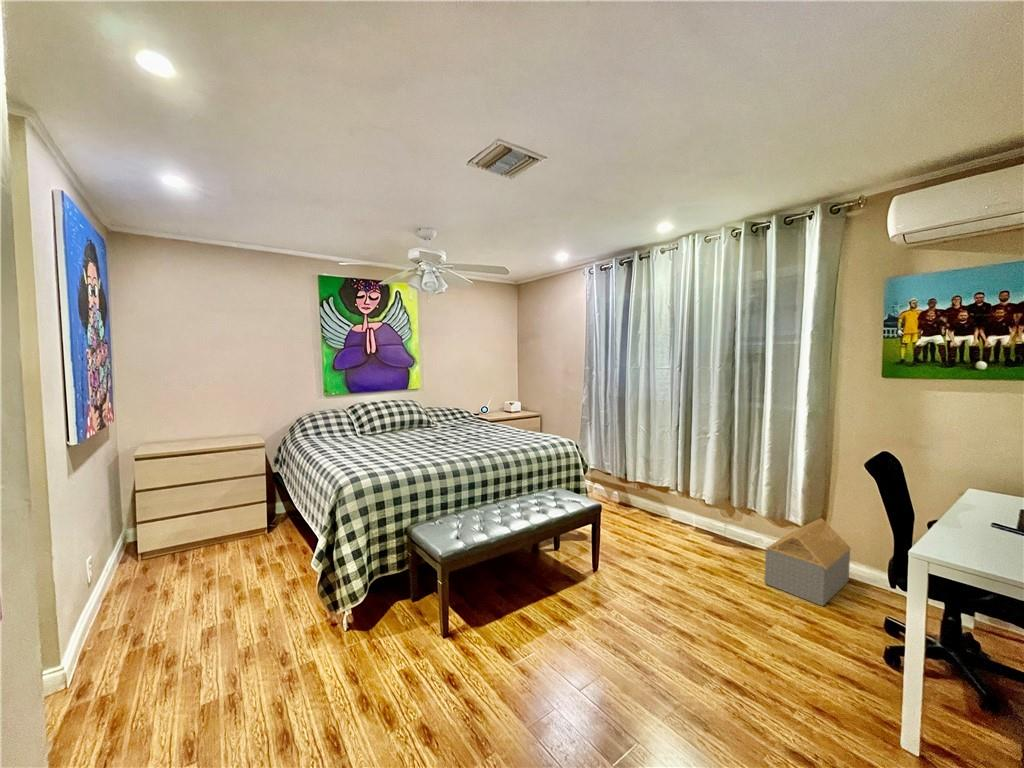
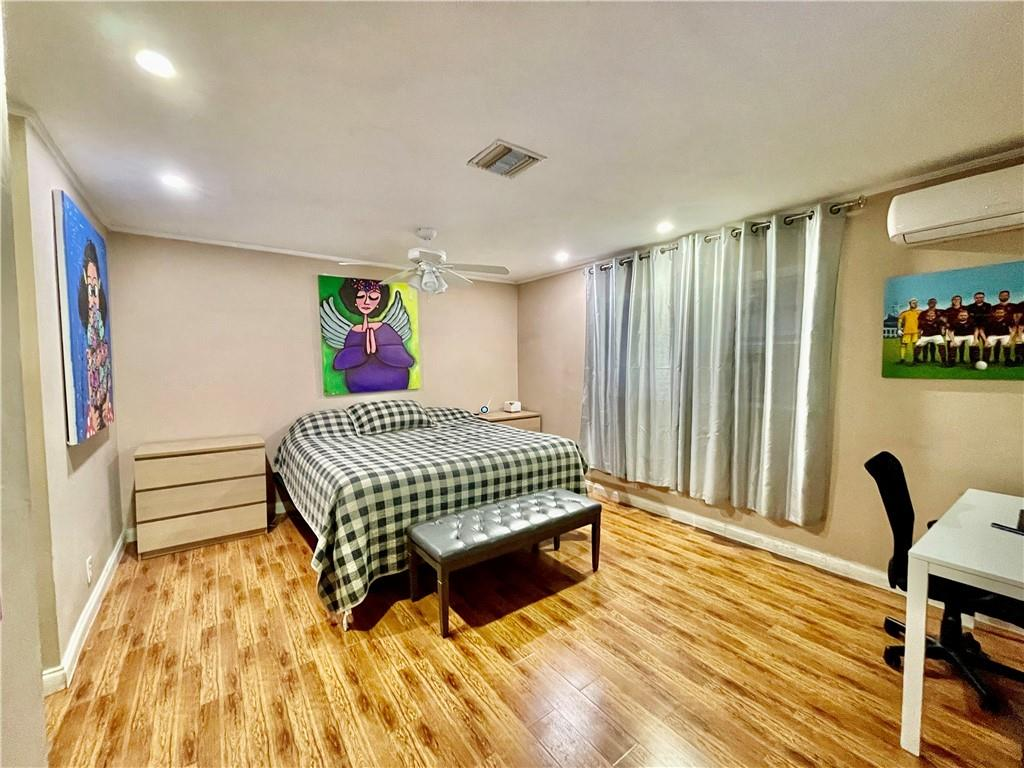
- basket [764,517,852,607]
